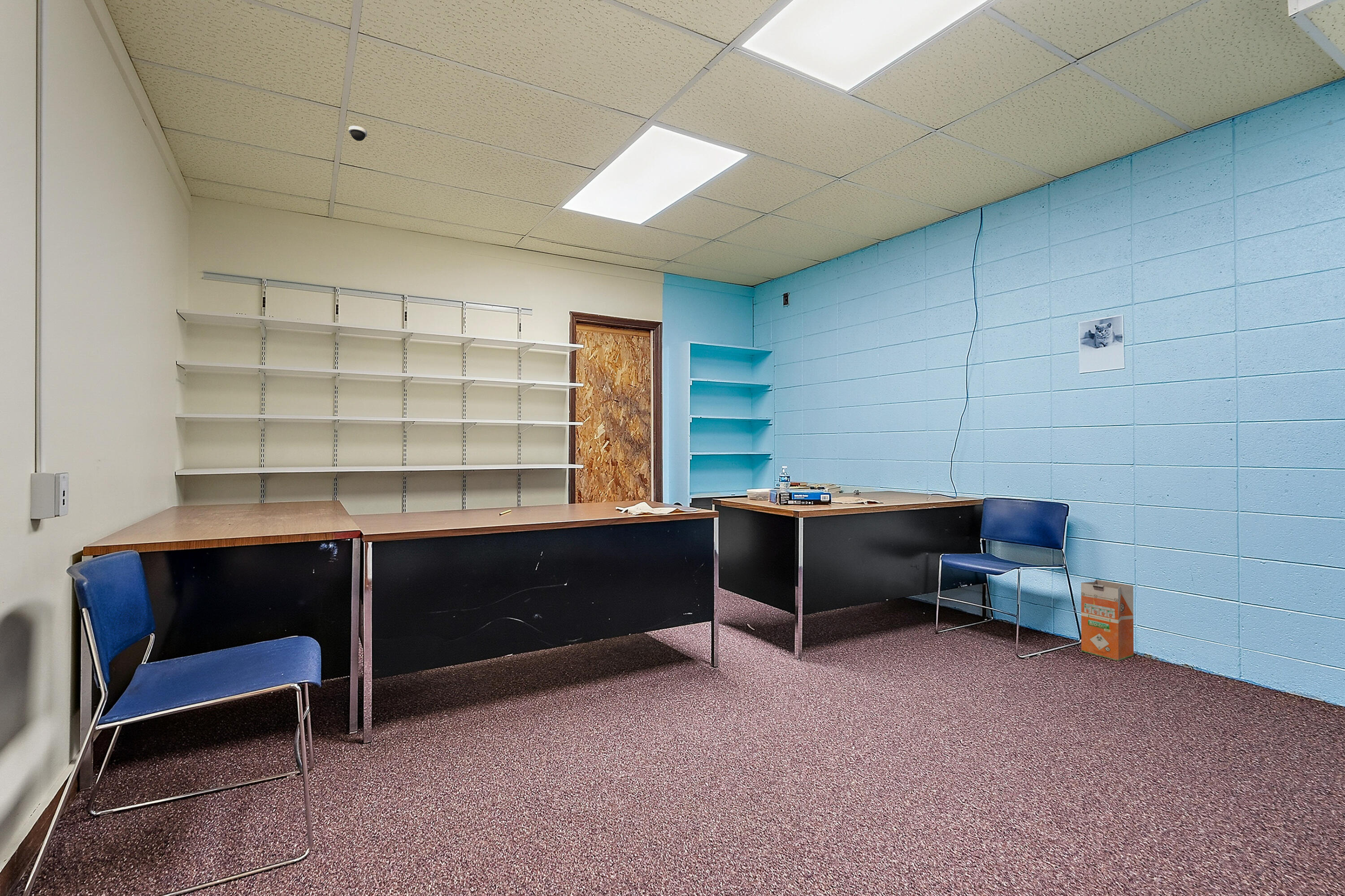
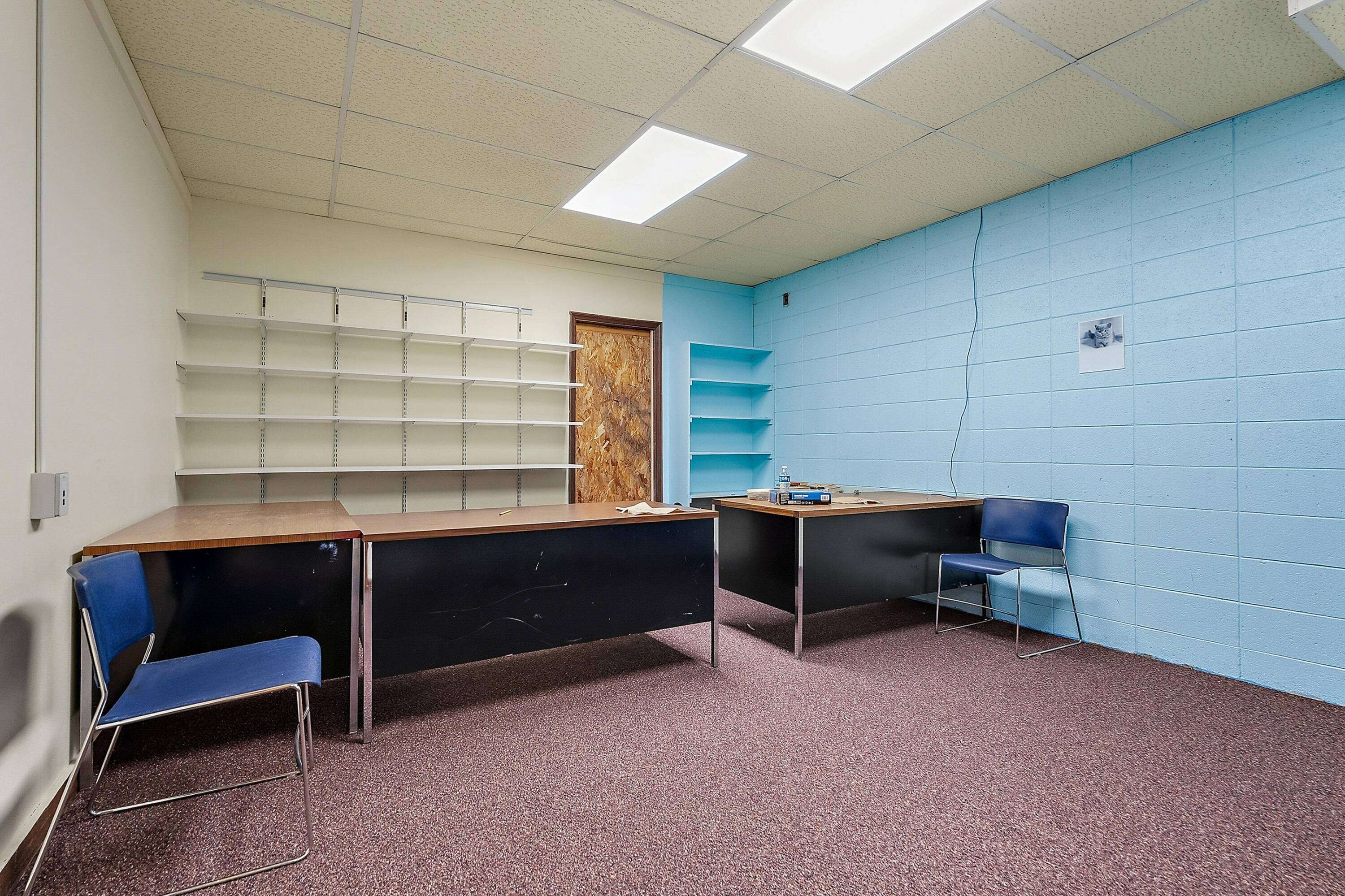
- dome security camera [348,126,368,141]
- waste bin [1080,579,1134,662]
